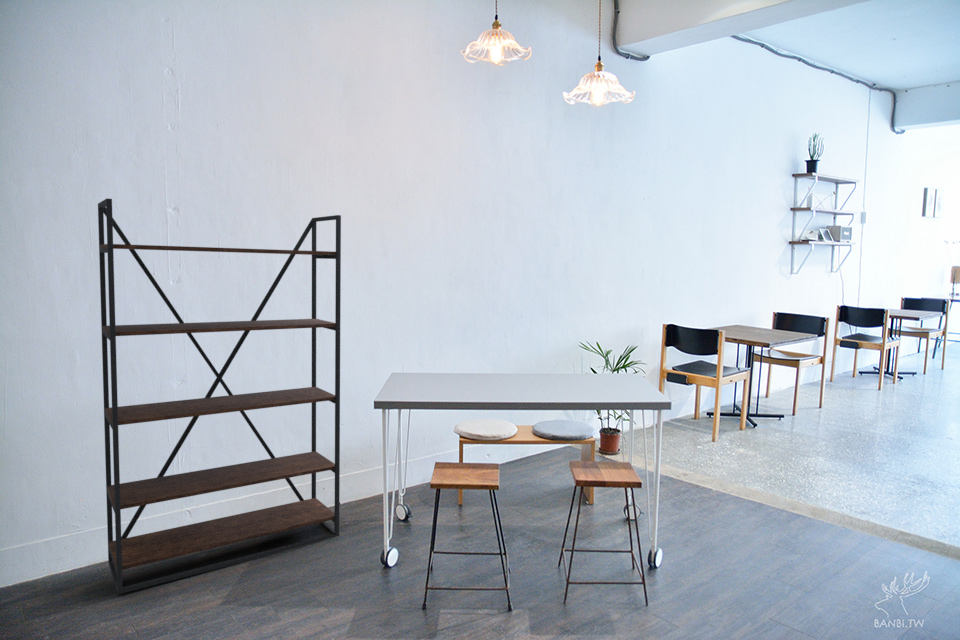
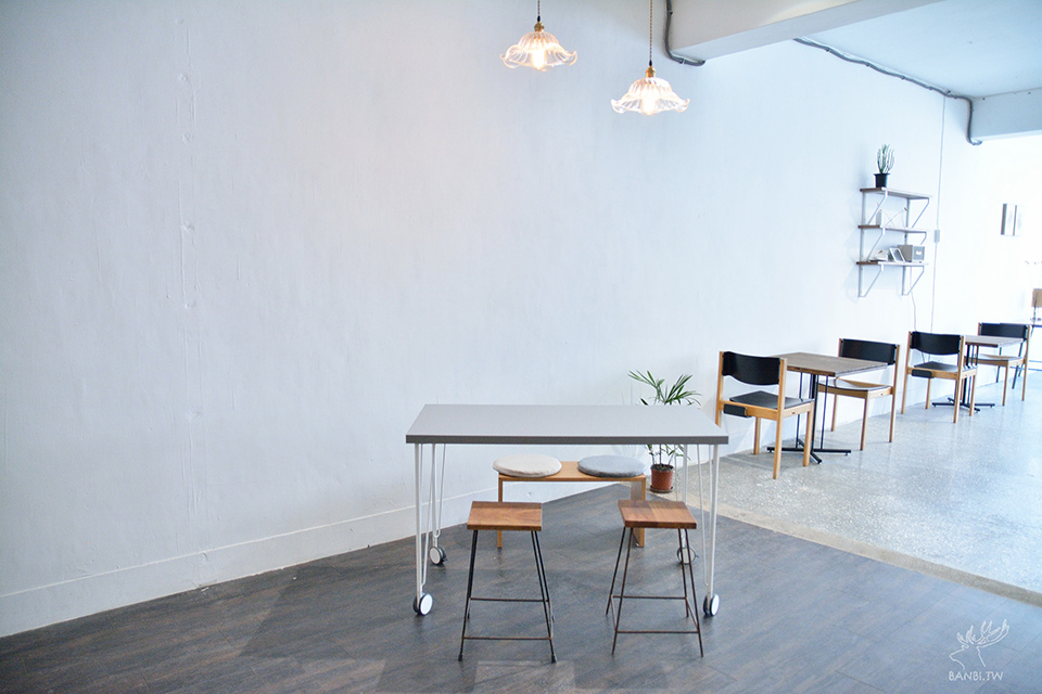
- bookshelf [97,198,342,595]
